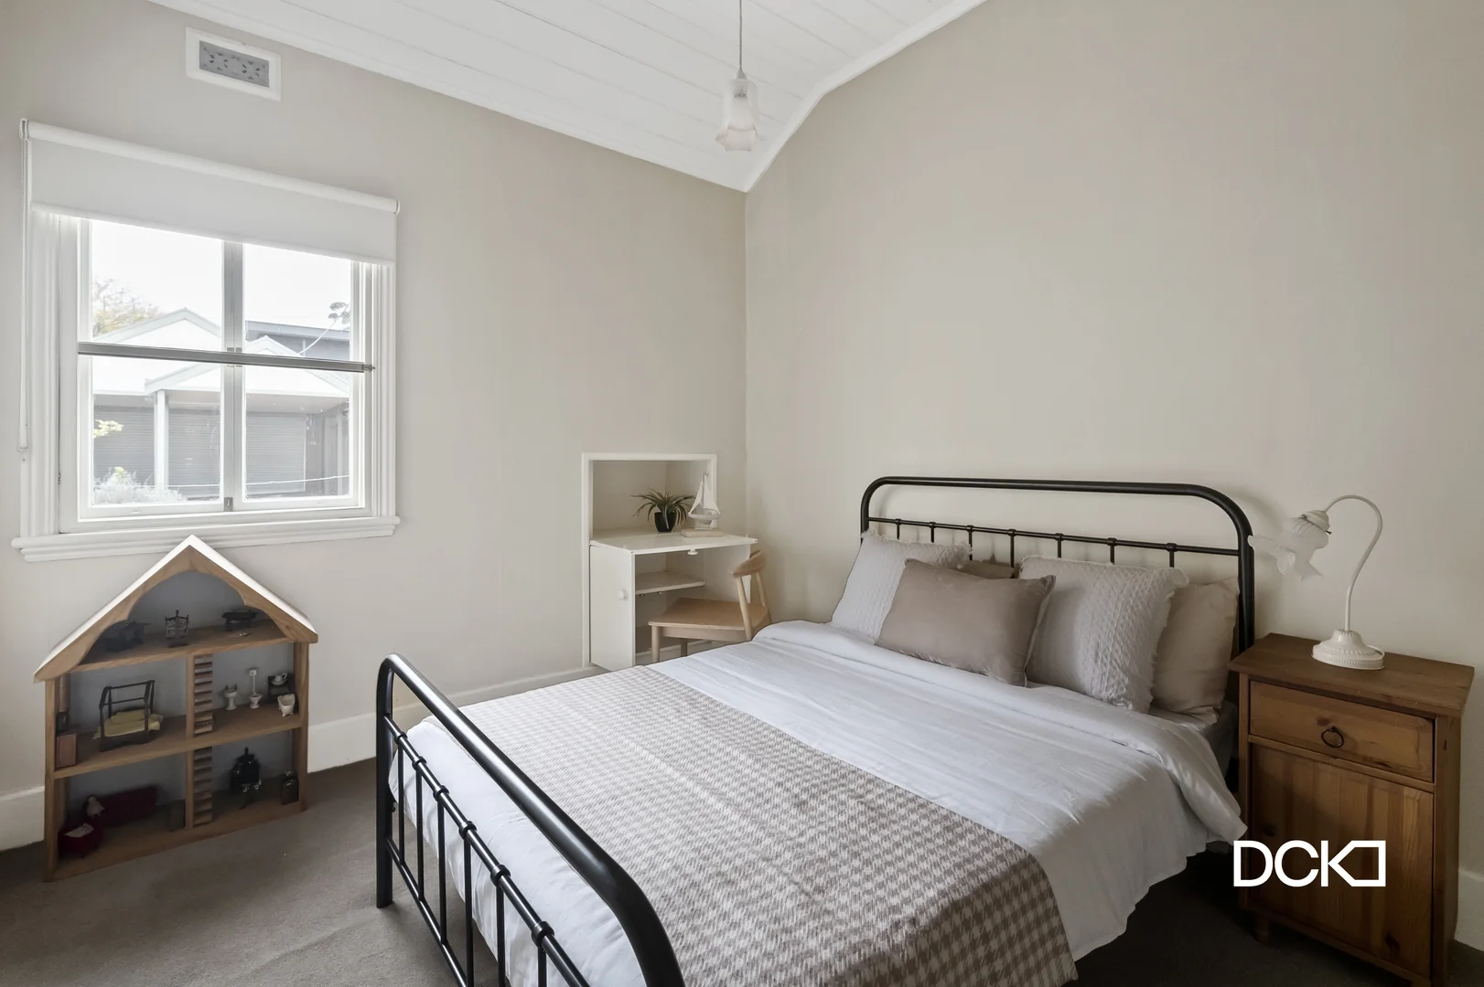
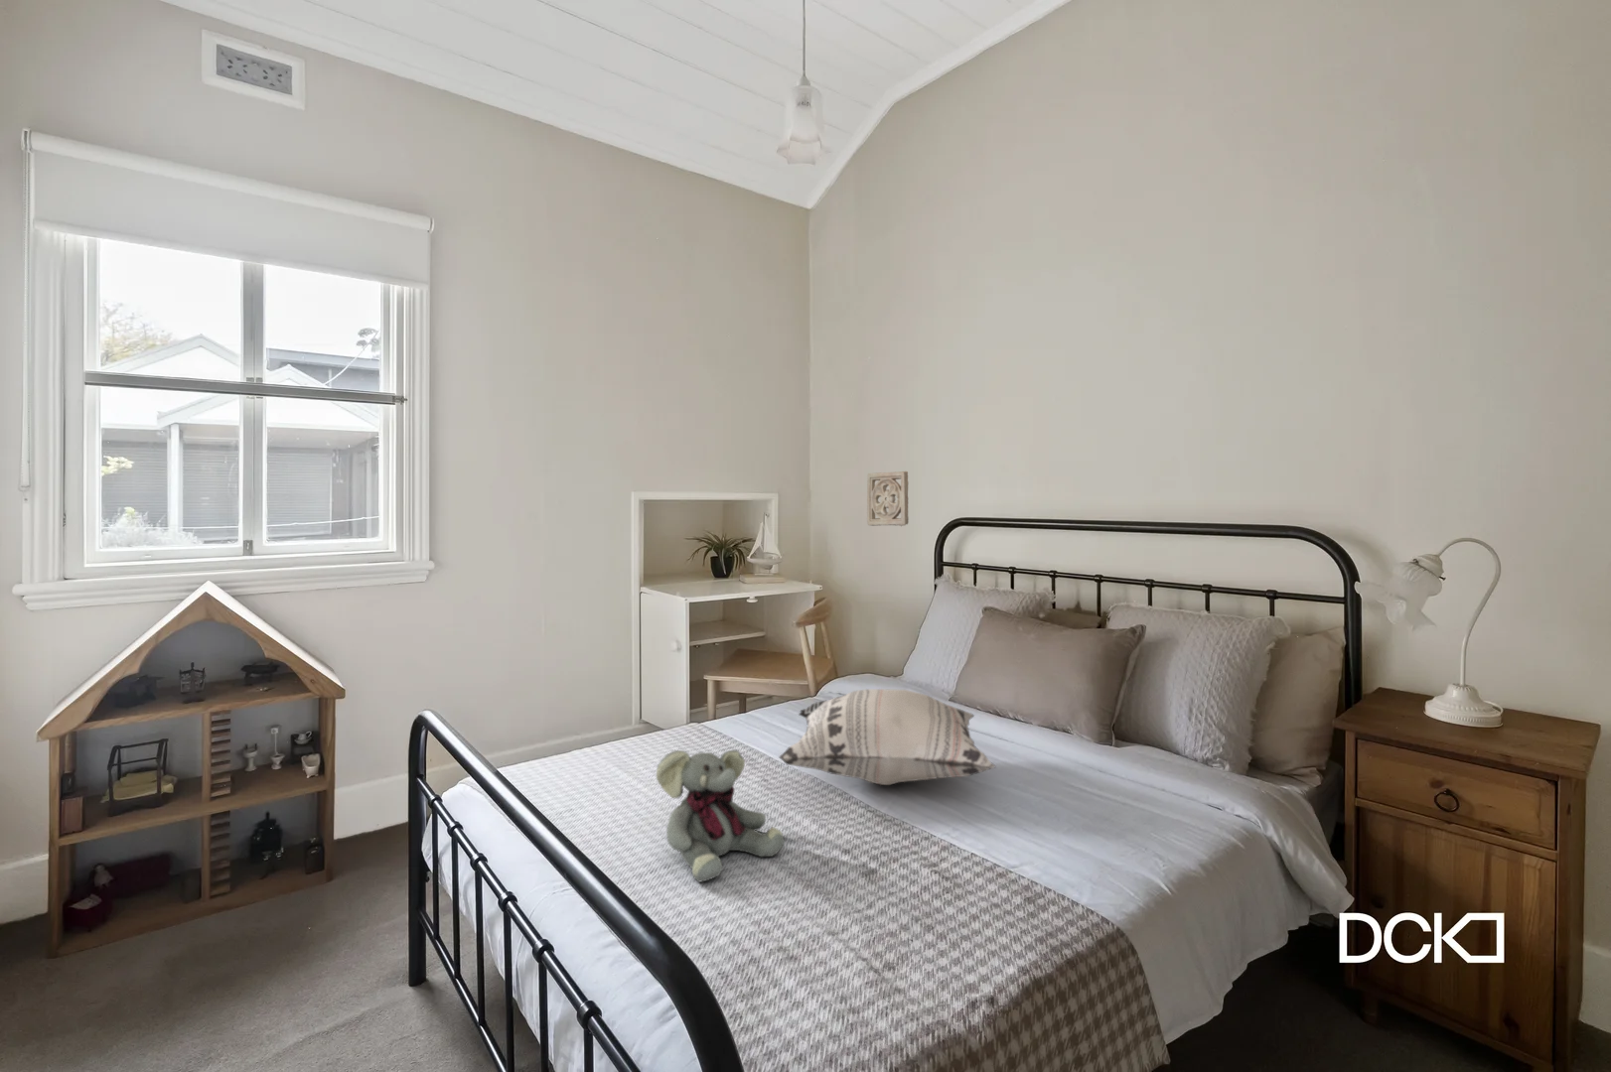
+ decorative pillow [778,688,997,786]
+ plush elephant [656,749,785,883]
+ wall ornament [867,470,910,528]
